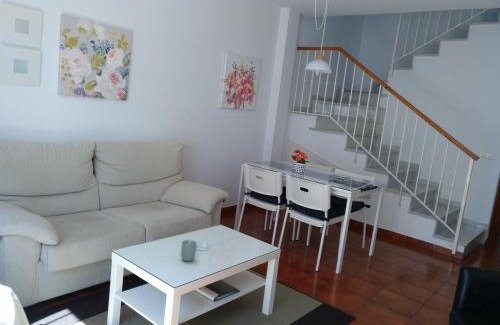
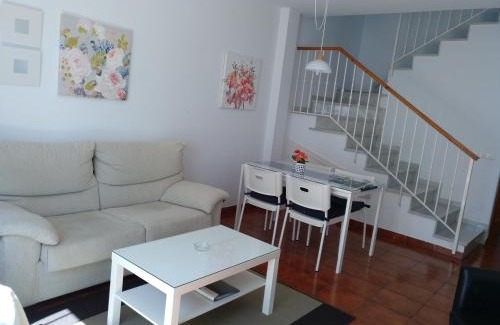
- cup [180,239,198,262]
